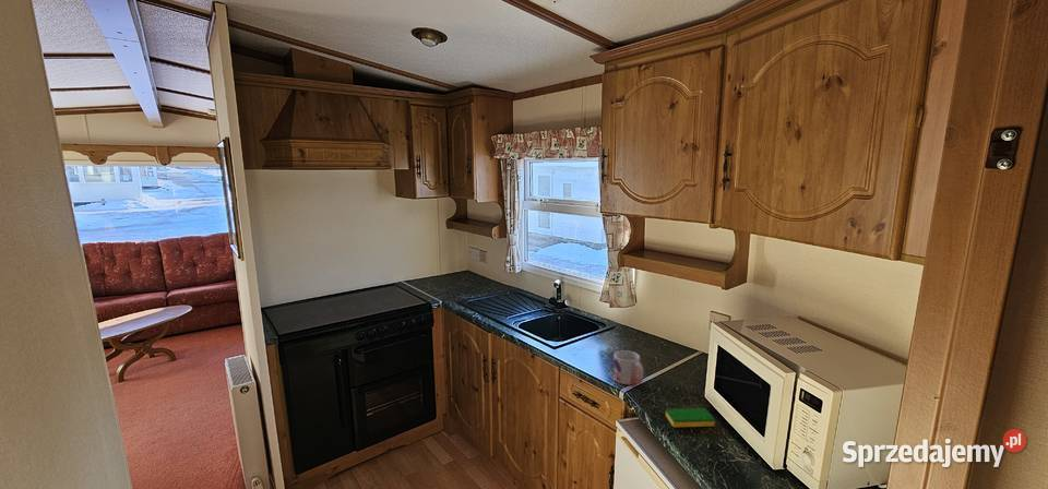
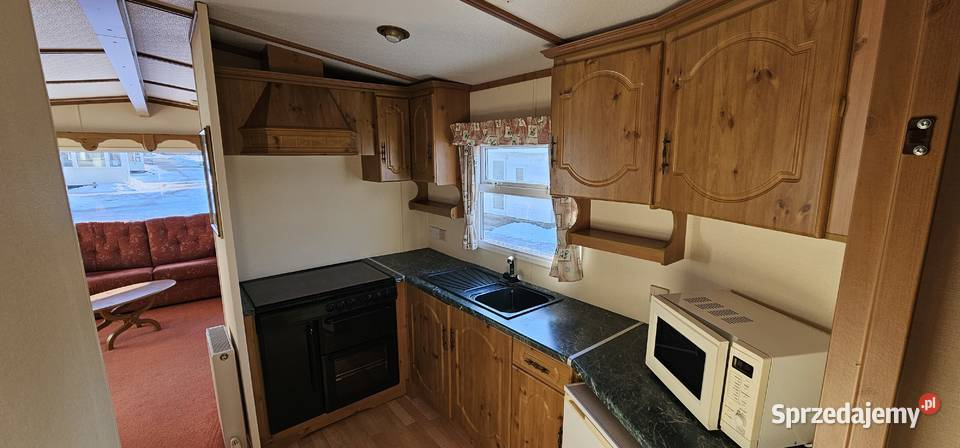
- mug [612,349,644,385]
- dish sponge [665,407,716,428]
